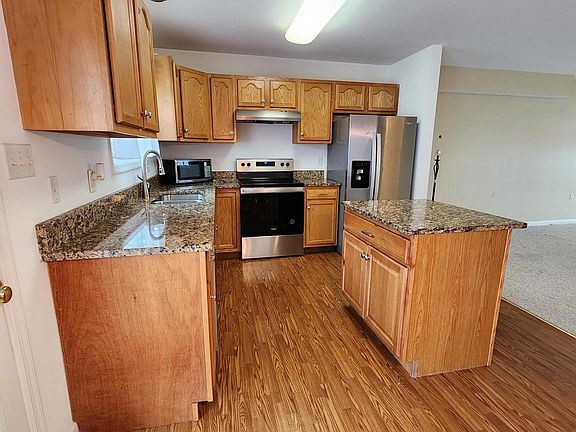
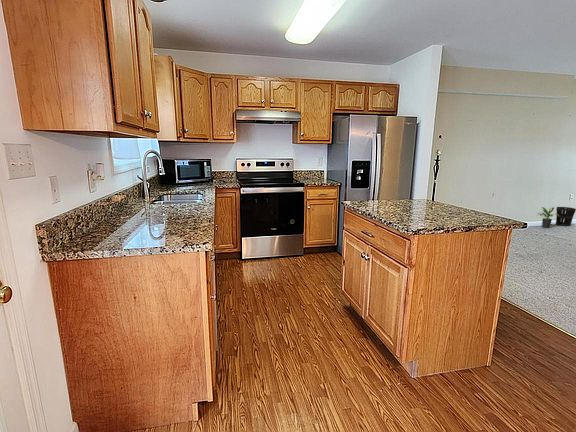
+ potted plant [535,206,560,229]
+ wastebasket [555,206,576,227]
